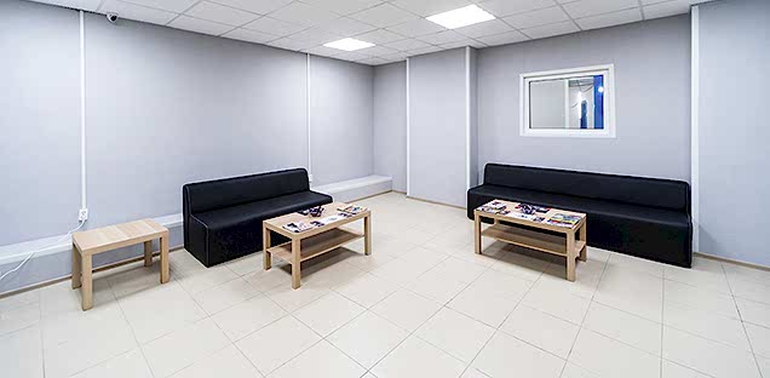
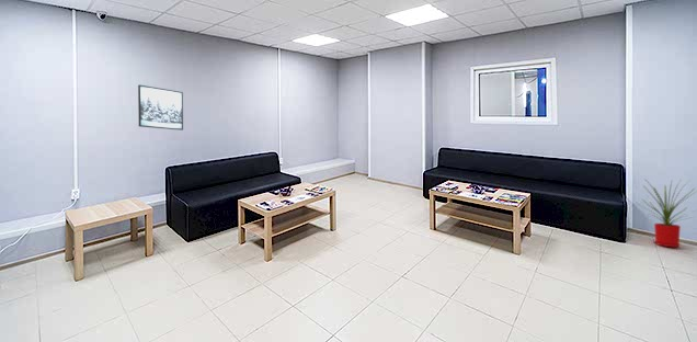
+ house plant [633,179,697,248]
+ wall art [137,83,184,132]
